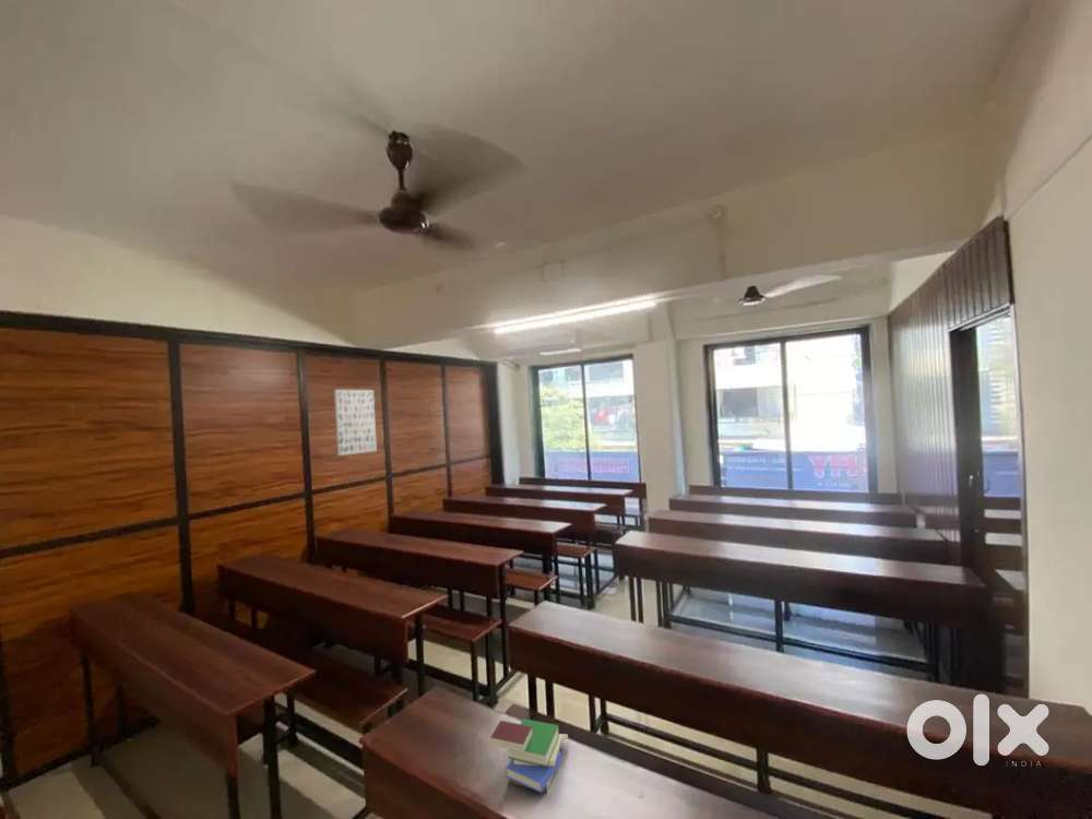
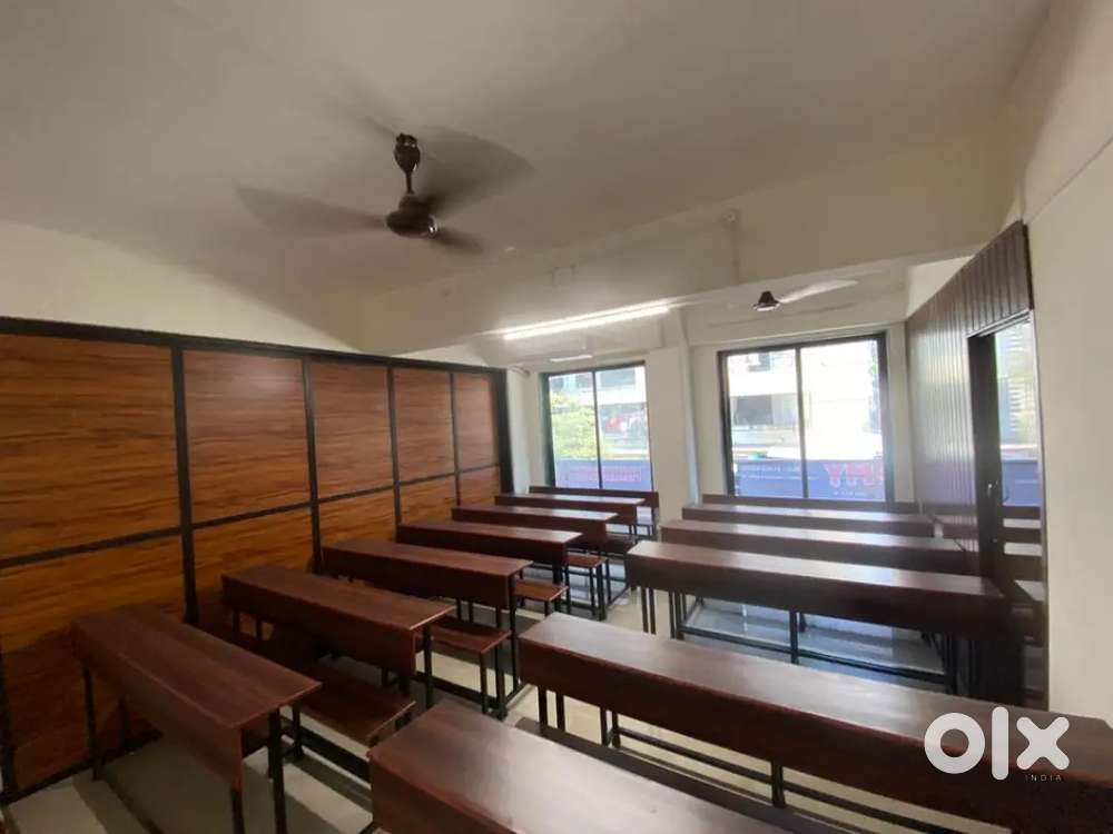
- wall art [333,389,378,456]
- book [489,717,569,794]
